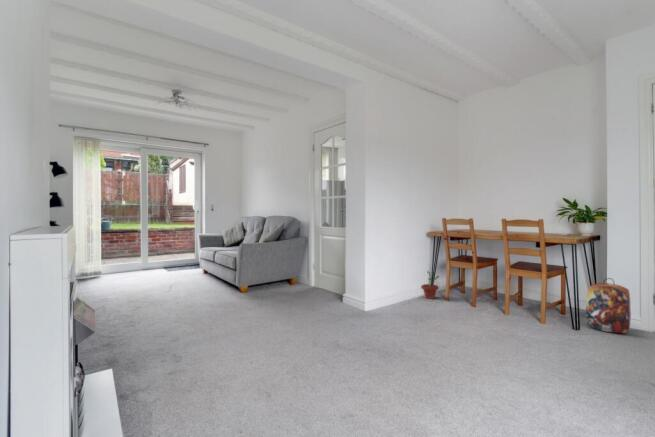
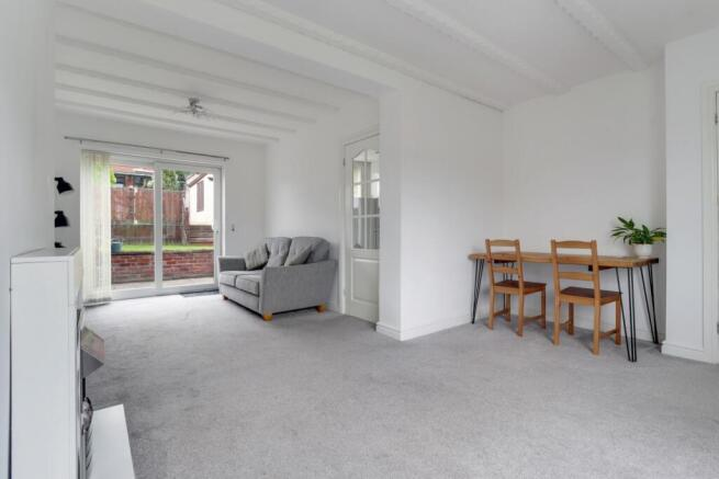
- potted plant [420,269,440,299]
- backpack [585,277,632,334]
